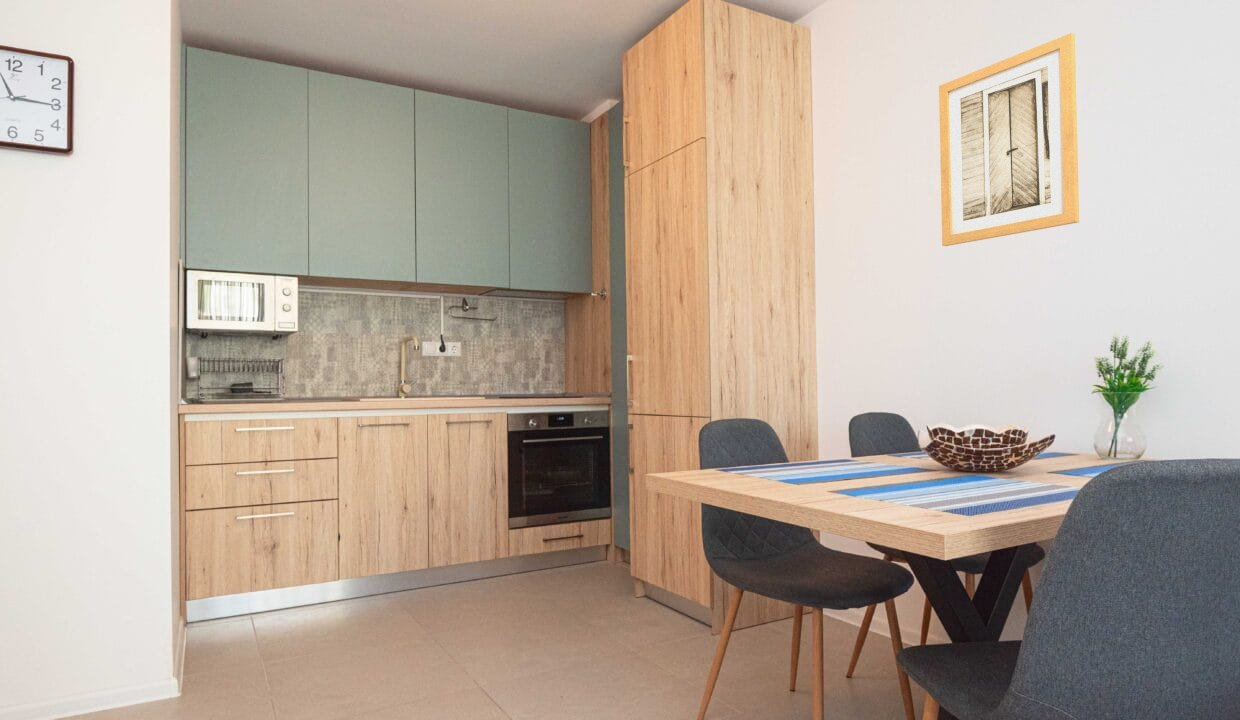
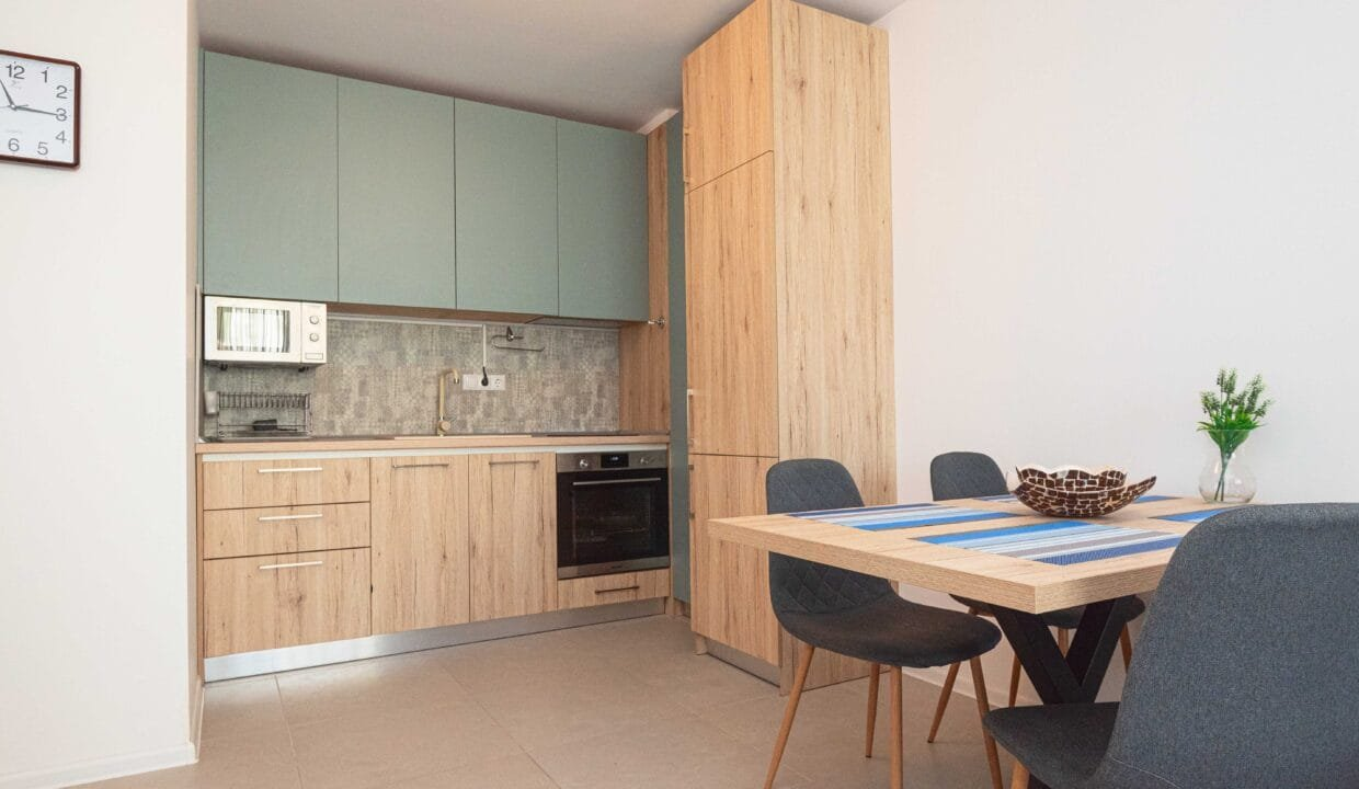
- wall art [938,32,1080,247]
